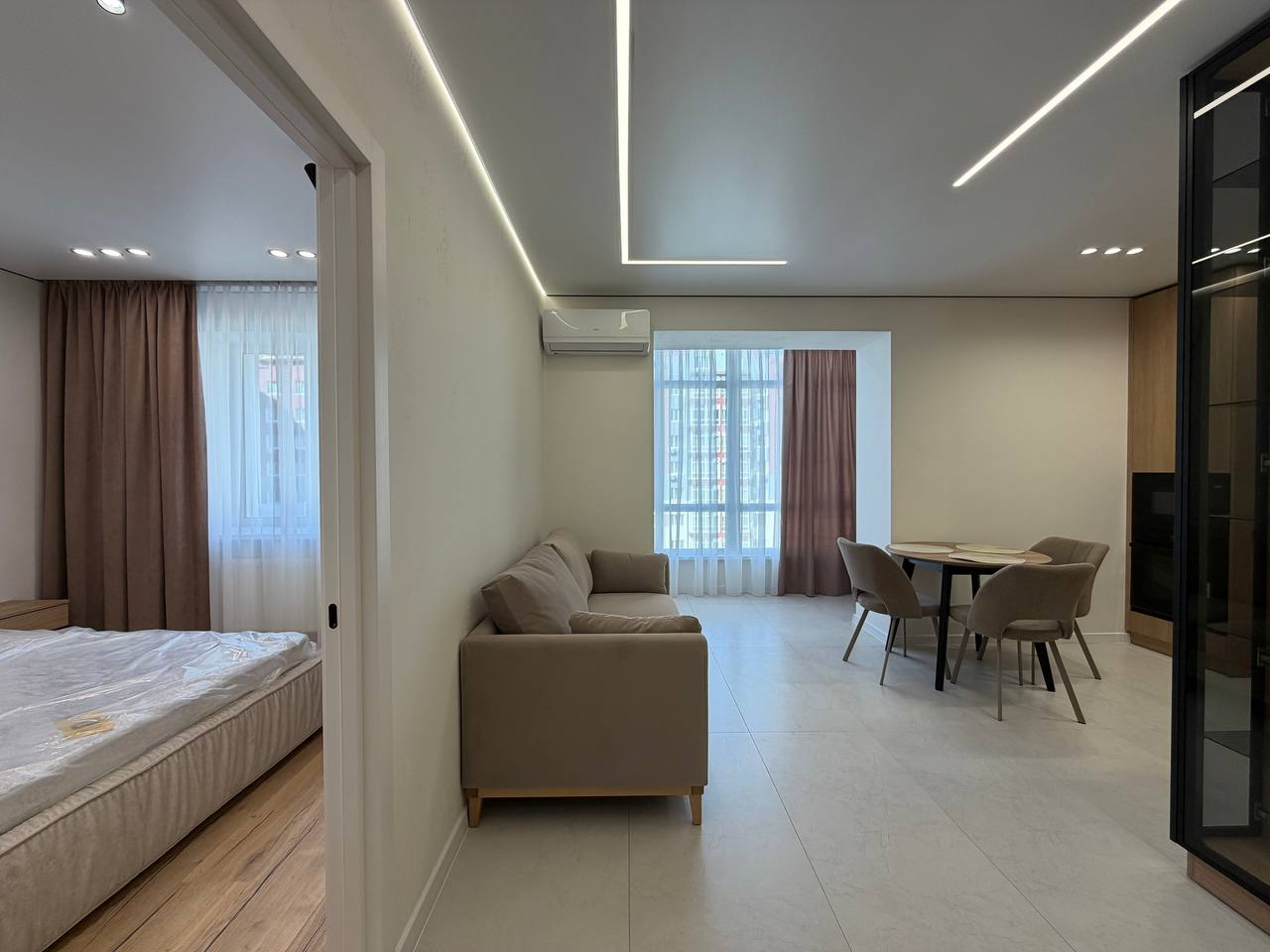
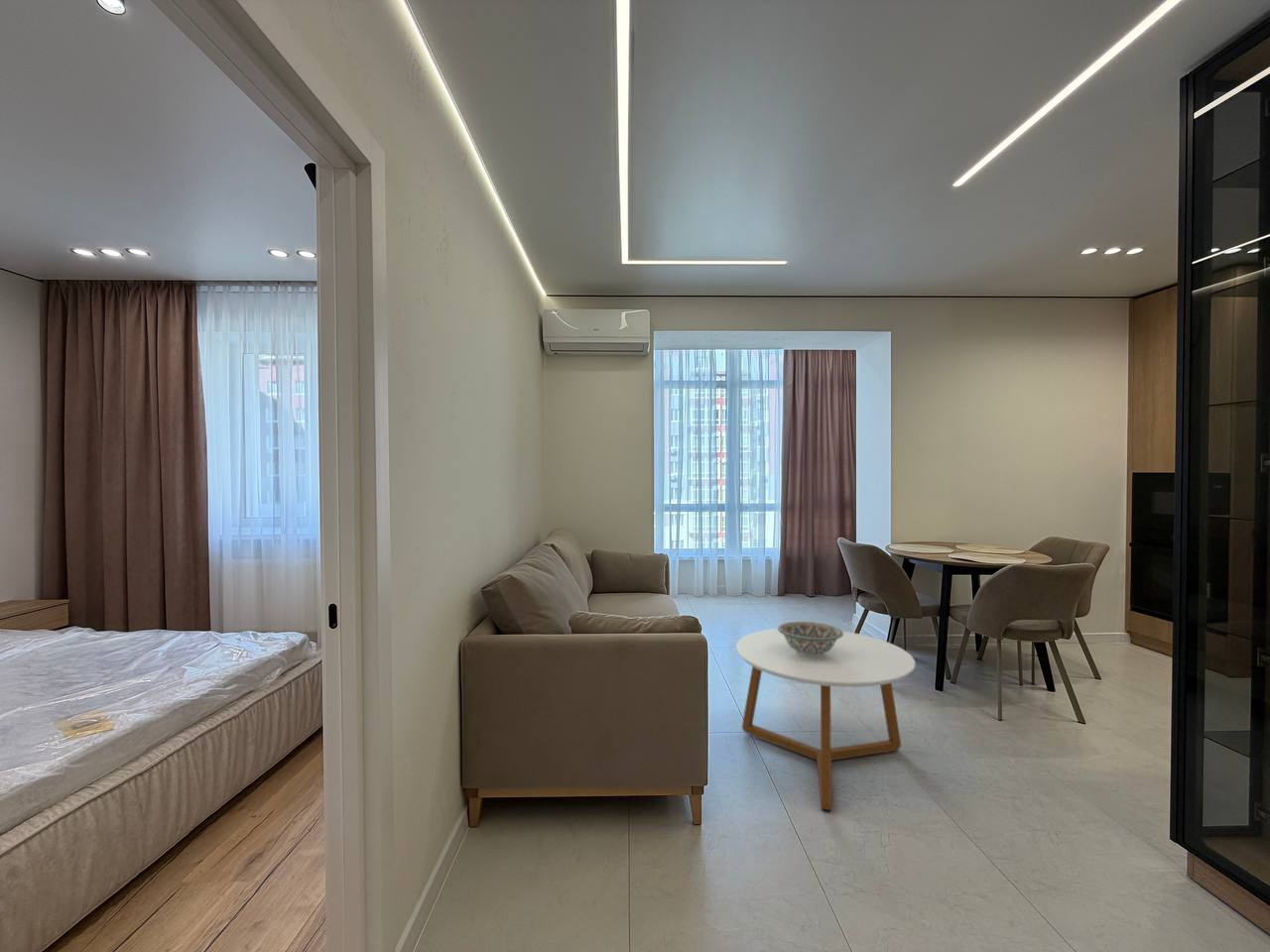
+ coffee table [735,628,916,811]
+ decorative bowl [777,621,843,657]
